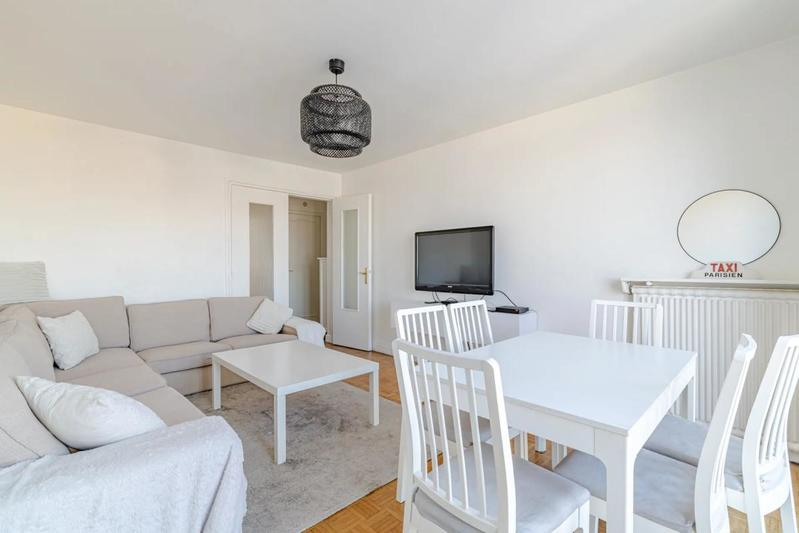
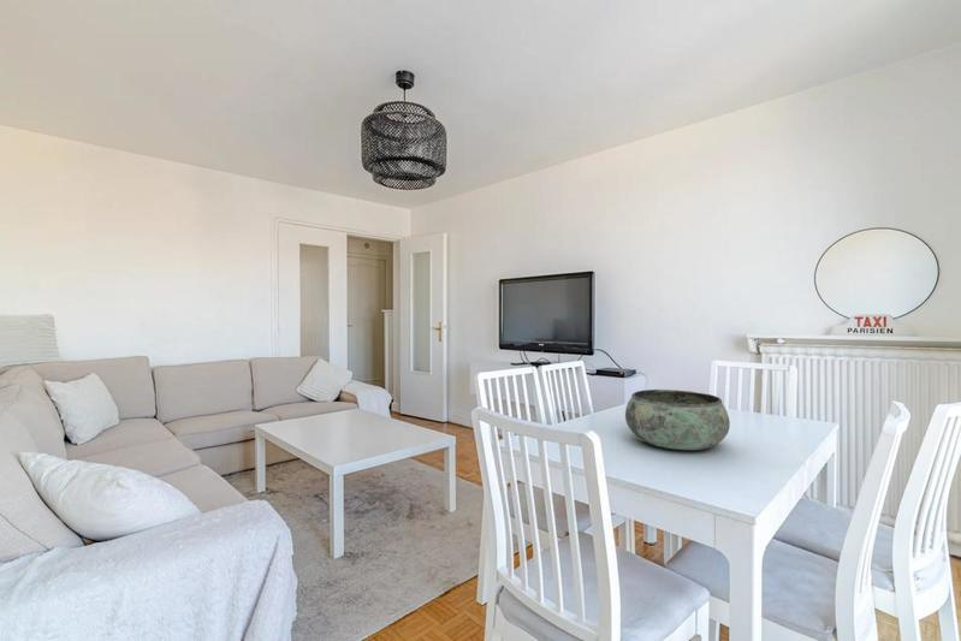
+ bowl [624,388,731,451]
